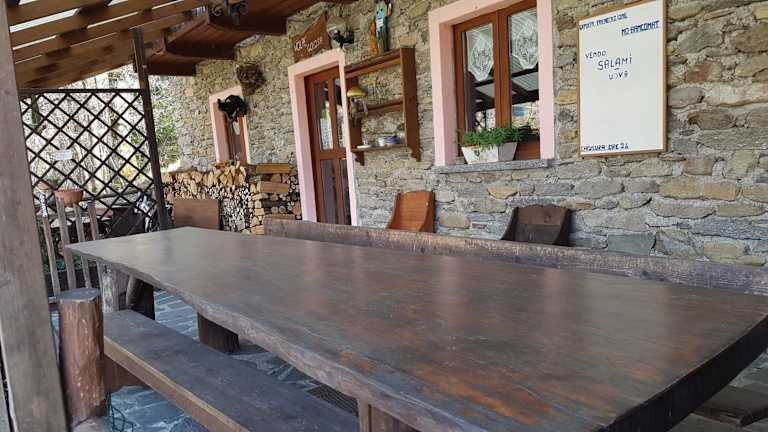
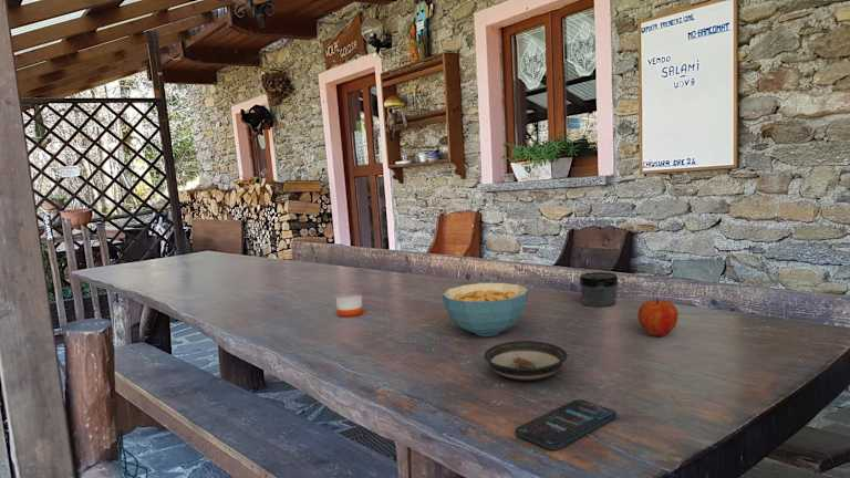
+ jar [579,271,619,308]
+ apple [636,298,678,337]
+ cereal bowl [442,282,529,337]
+ candle [335,290,364,318]
+ smartphone [515,398,618,450]
+ saucer [483,340,569,382]
